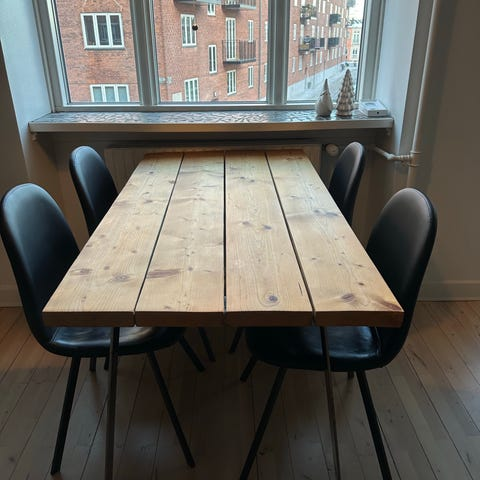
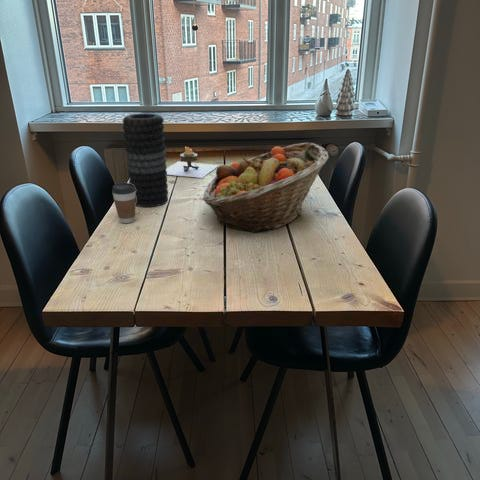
+ coffee cup [111,182,136,224]
+ vase [122,112,169,208]
+ fruit basket [201,142,330,234]
+ candle [166,146,220,179]
